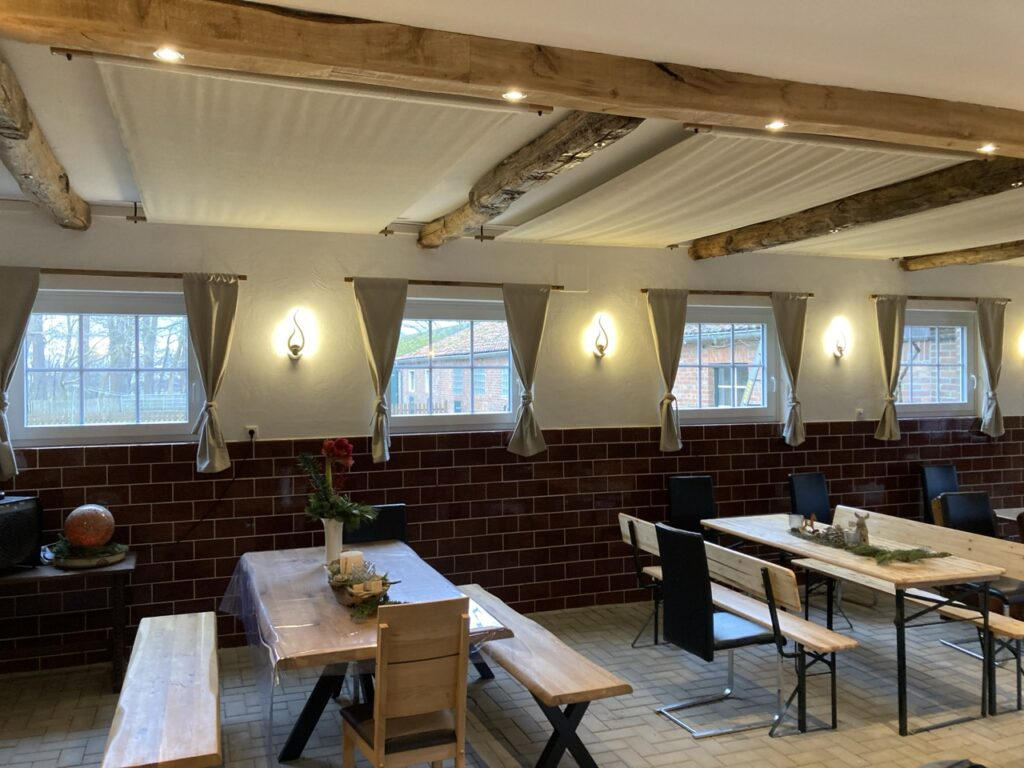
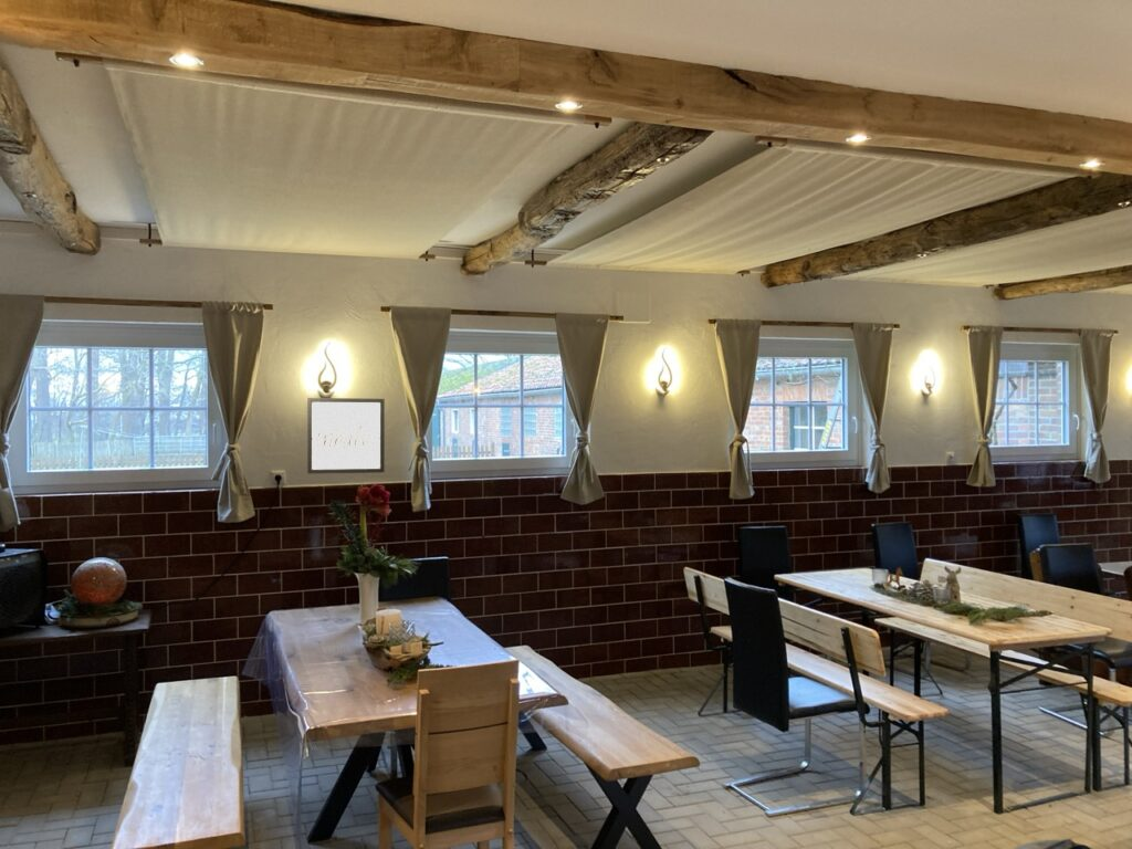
+ wall art [306,397,386,474]
